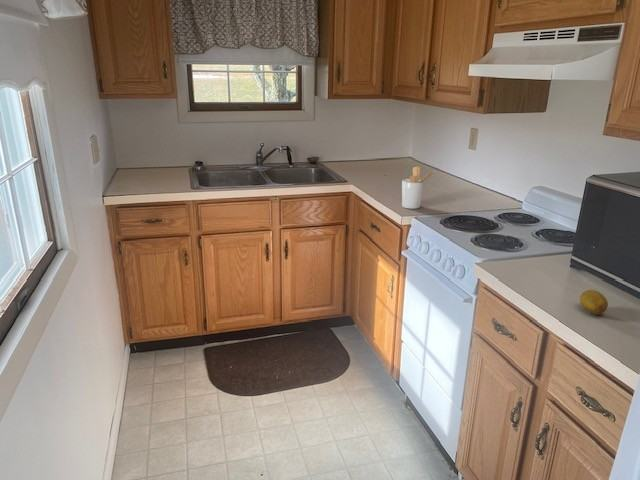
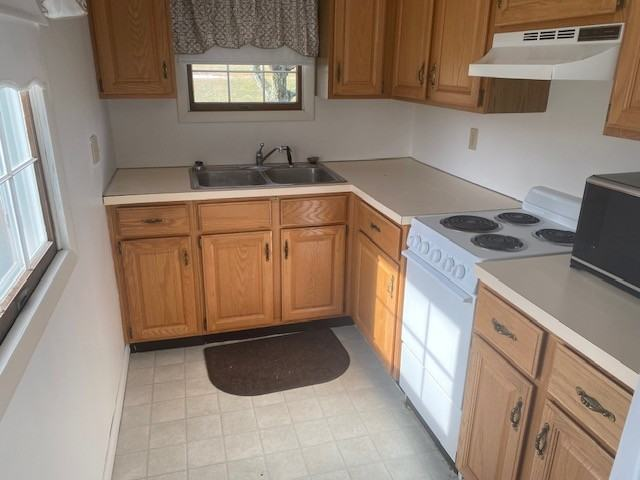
- fruit [579,289,609,316]
- utensil holder [401,165,435,210]
